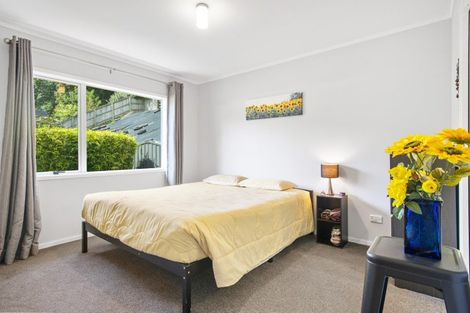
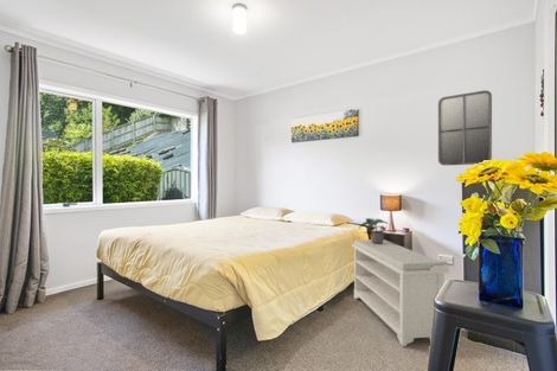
+ bench [351,238,450,347]
+ home mirror [437,89,493,167]
+ potted plant [358,217,389,244]
